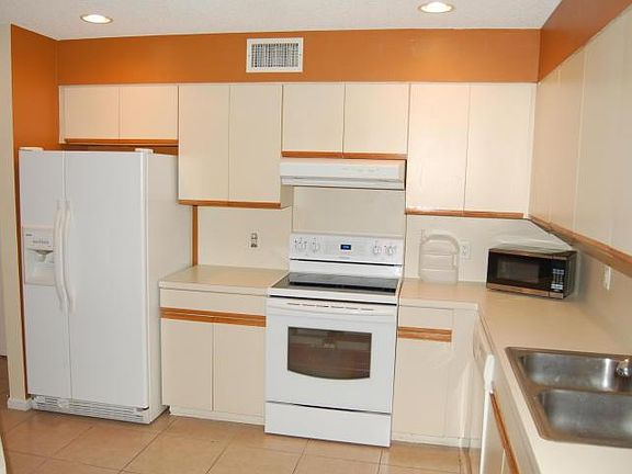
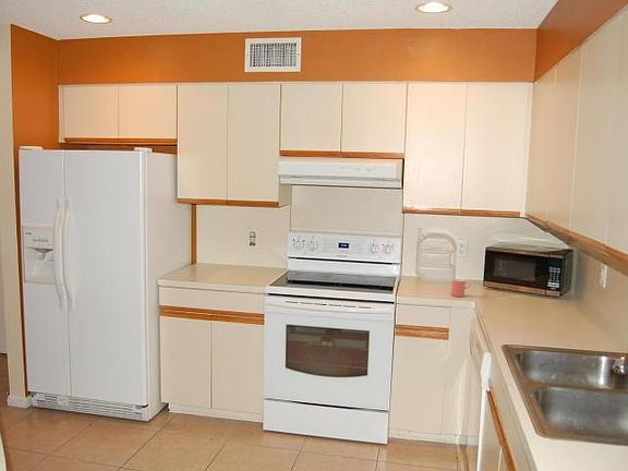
+ cup [450,278,471,298]
